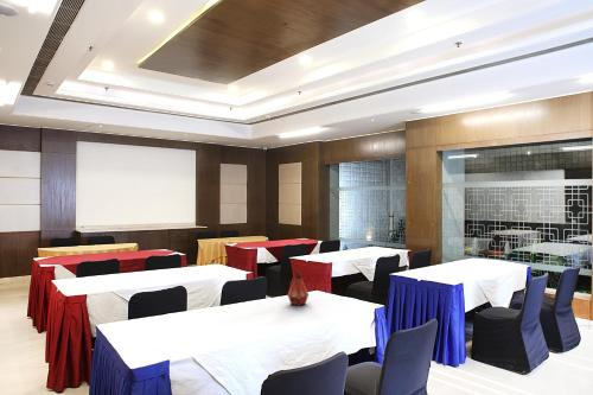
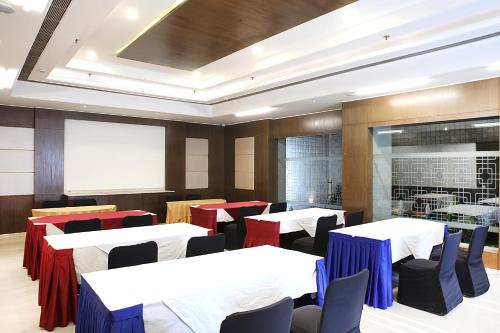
- bottle [286,270,310,307]
